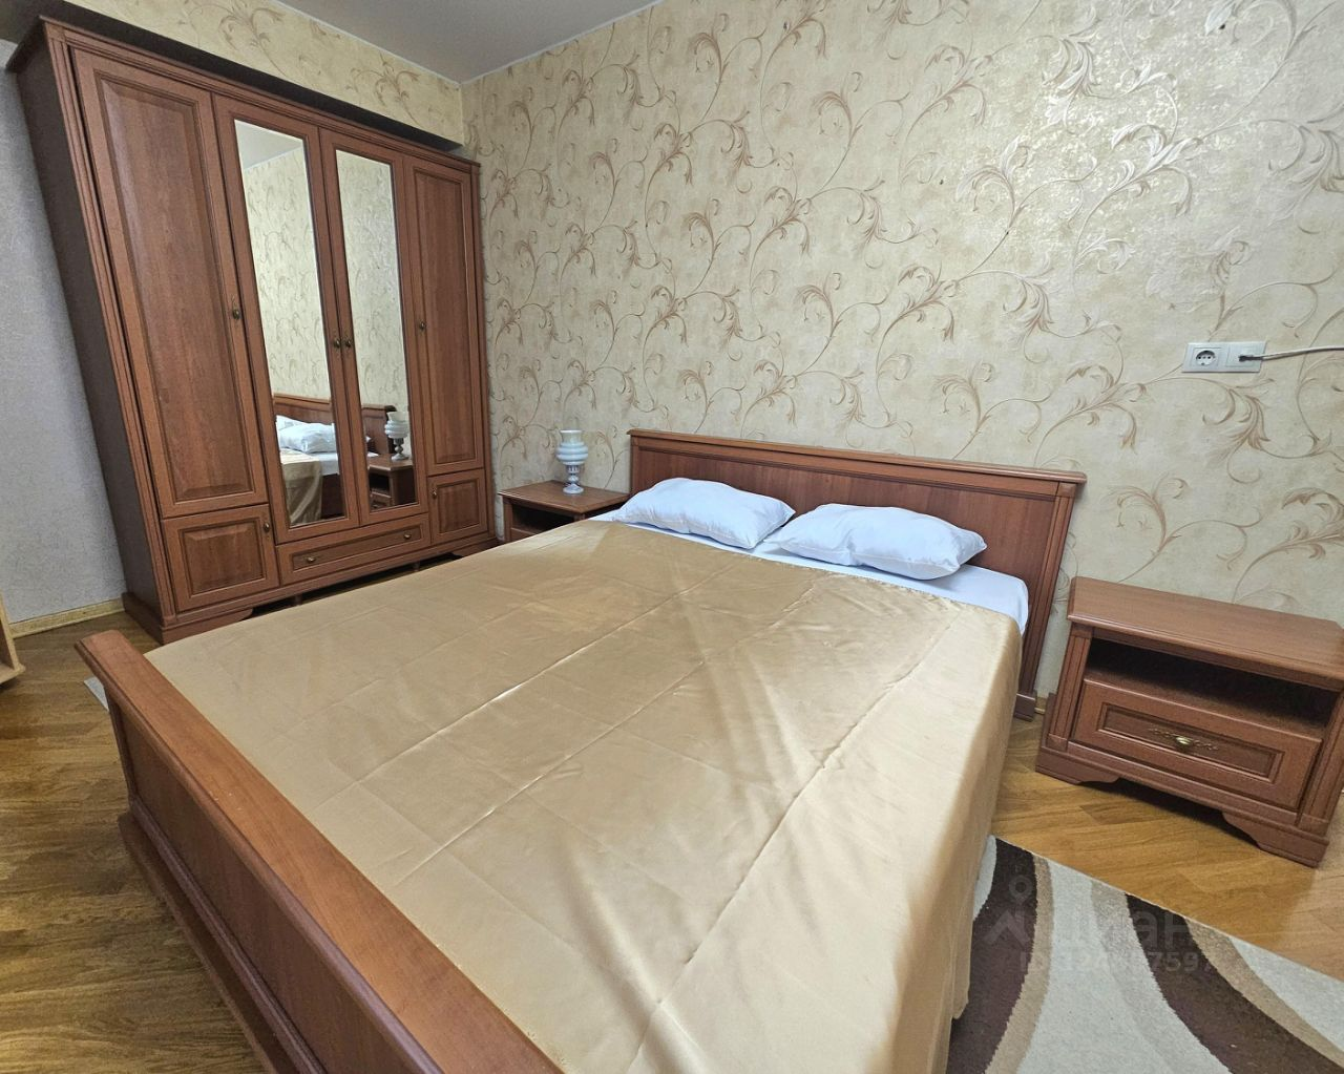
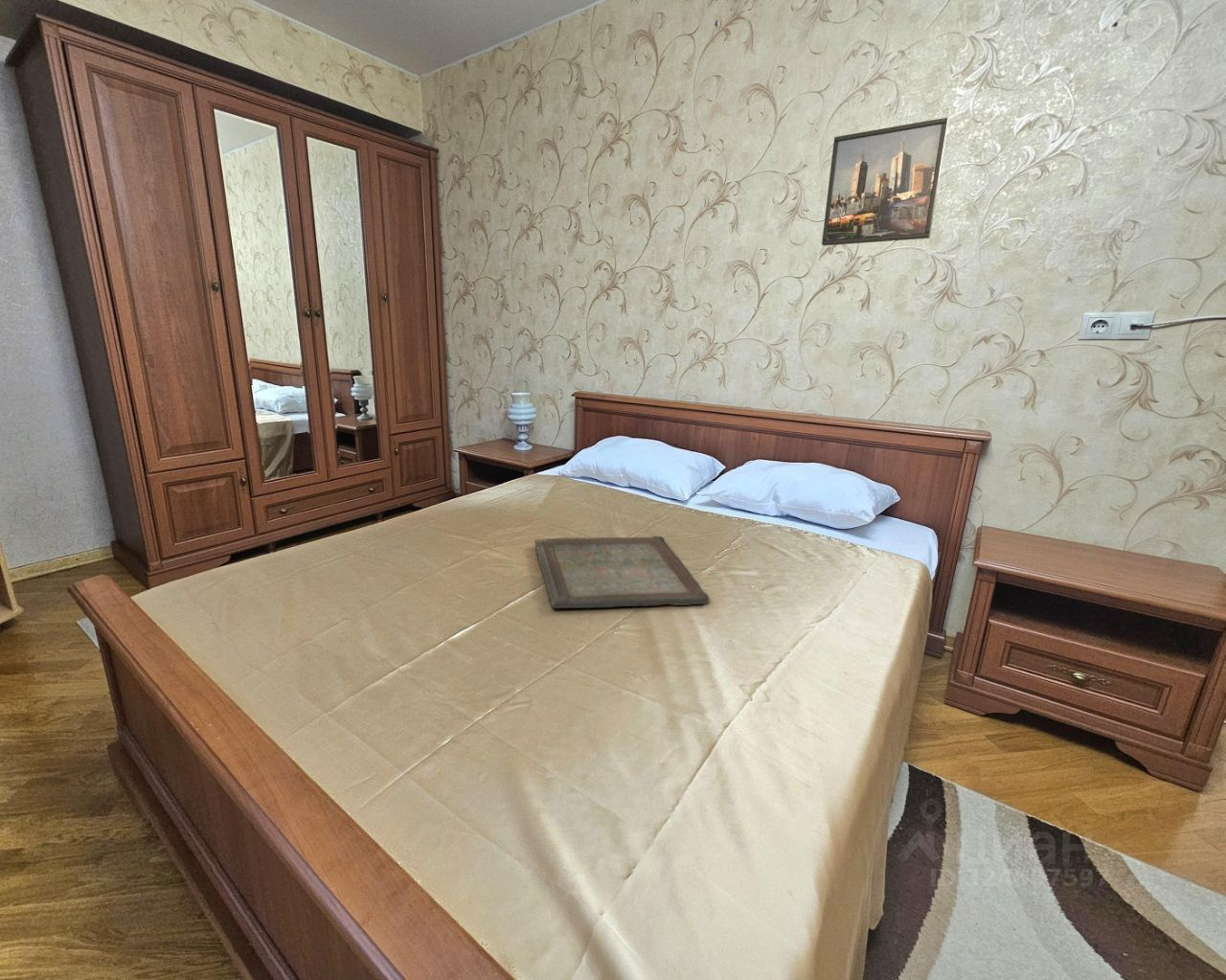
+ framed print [821,117,950,246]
+ serving tray [534,536,711,609]
